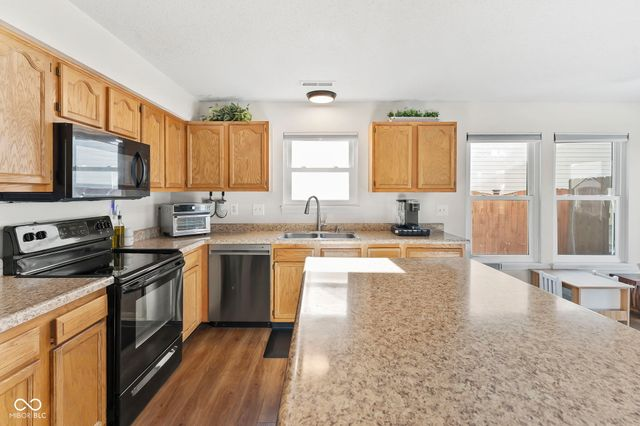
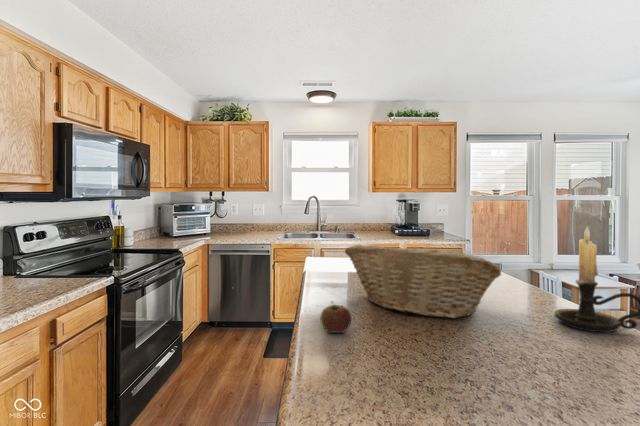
+ candle holder [554,225,640,333]
+ apple [319,300,352,334]
+ fruit basket [344,244,502,319]
